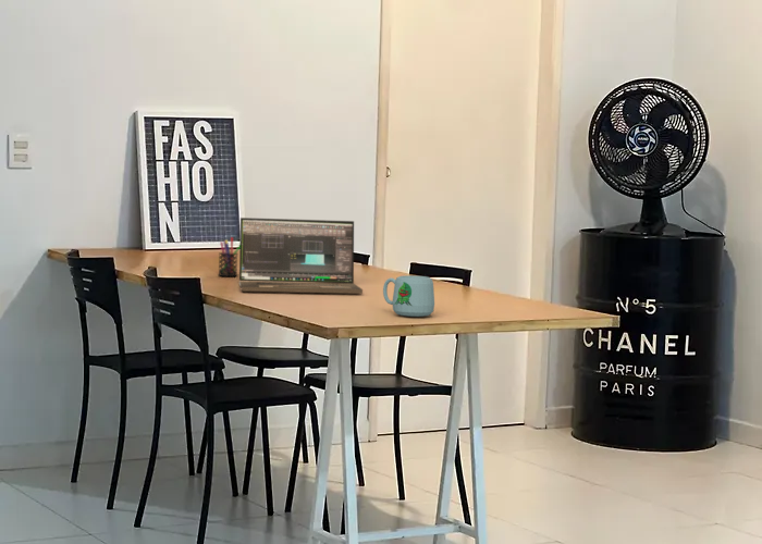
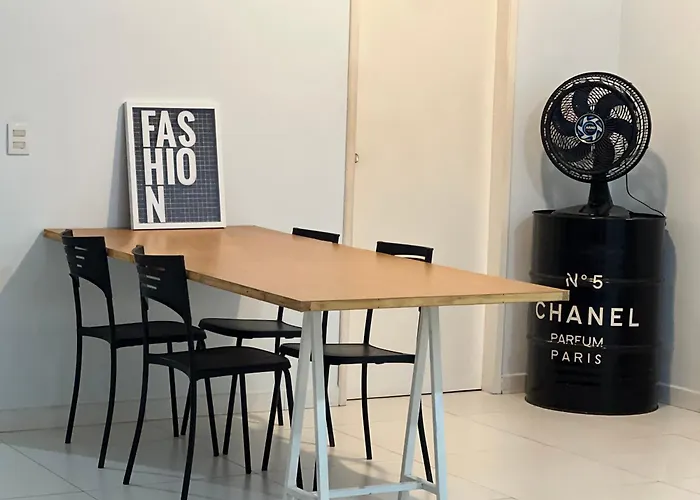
- mug [382,274,435,318]
- laptop [238,217,364,295]
- pen holder [218,236,239,277]
